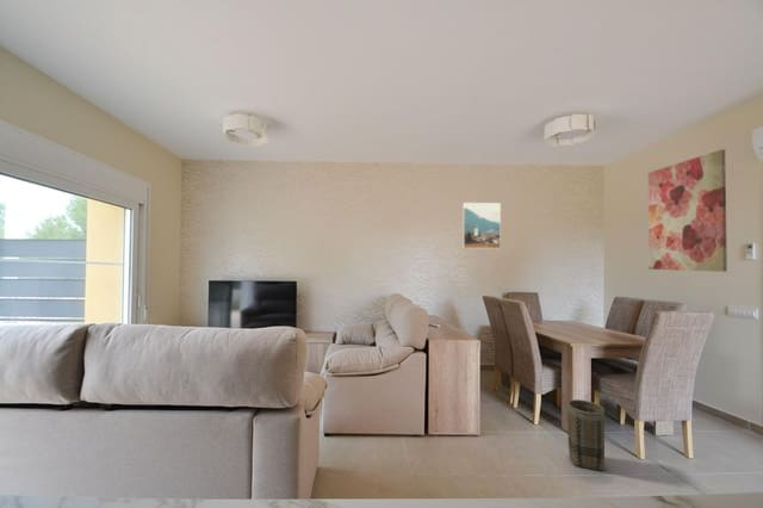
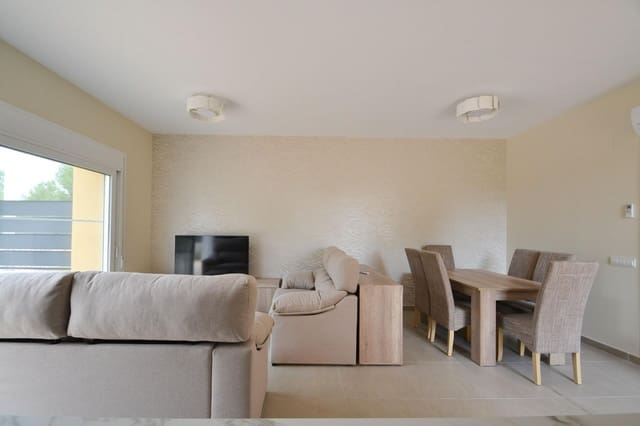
- wall art [647,148,728,273]
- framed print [461,202,502,249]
- basket [566,398,606,472]
